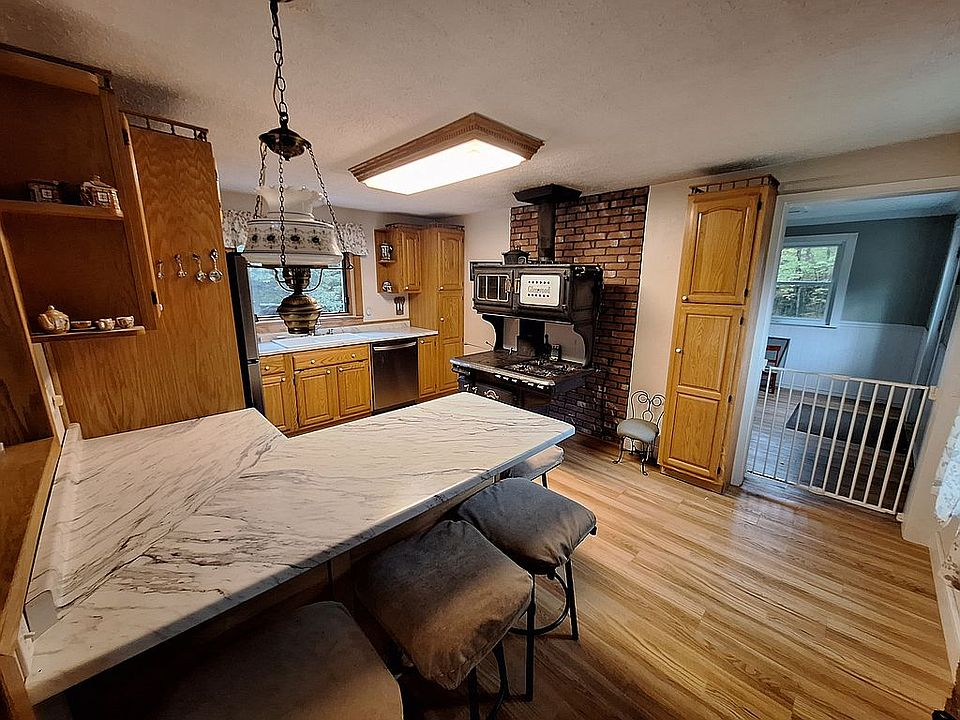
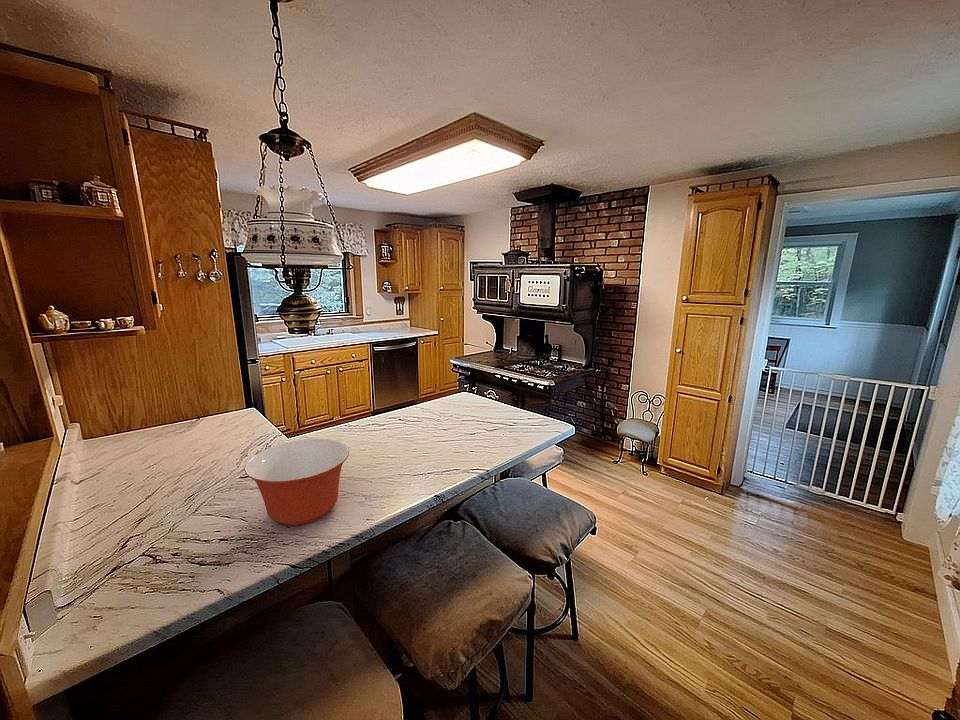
+ mixing bowl [243,438,350,527]
